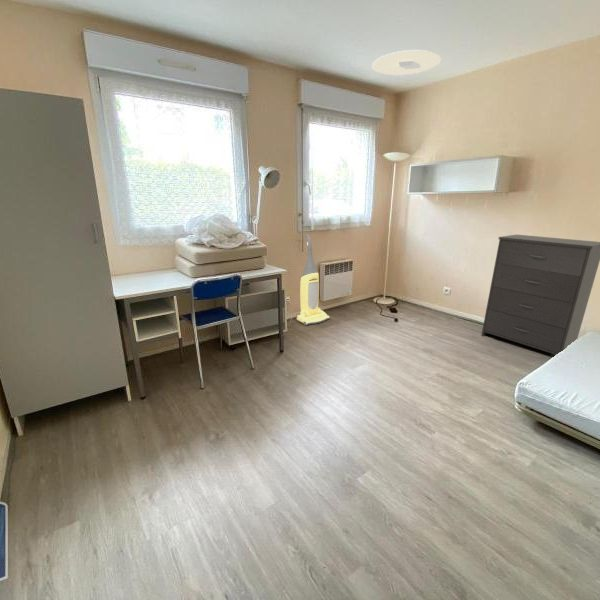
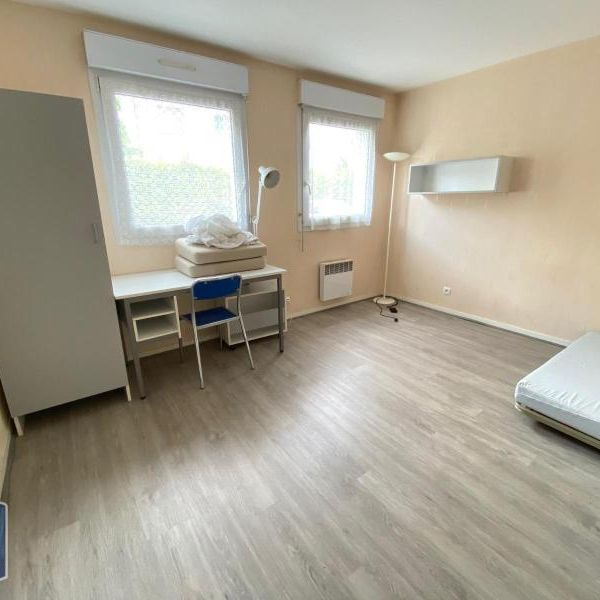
- dresser [481,234,600,356]
- vacuum cleaner [295,234,331,326]
- ceiling light [371,49,442,76]
